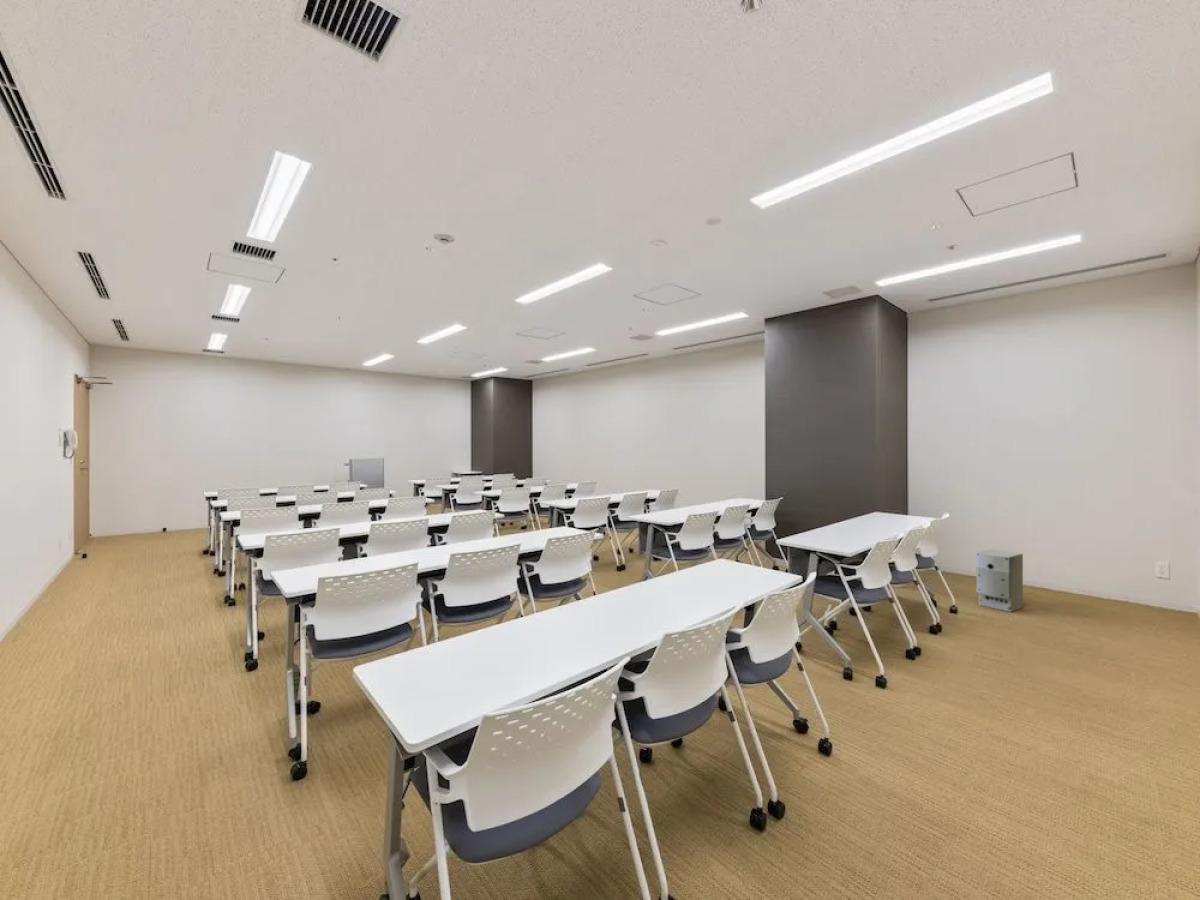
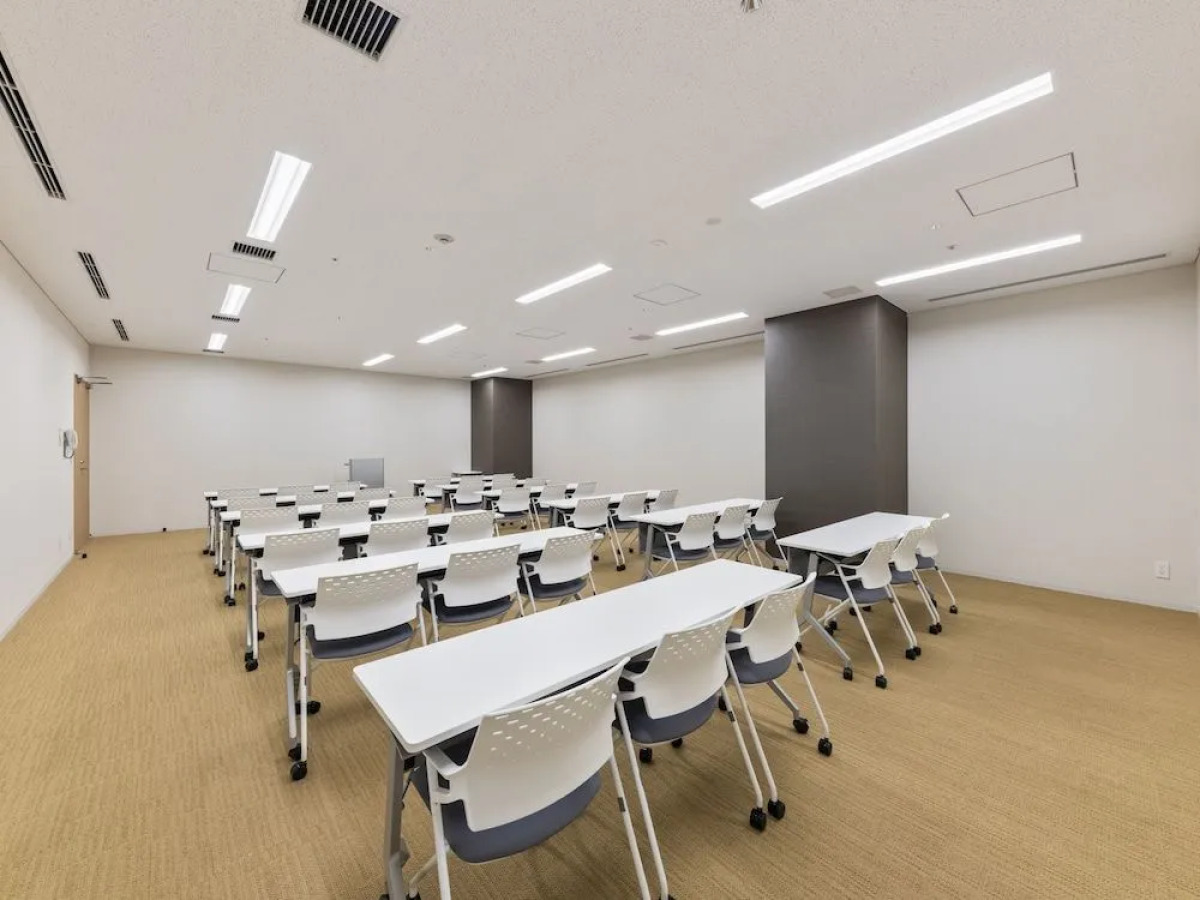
- air purifier [976,548,1024,613]
